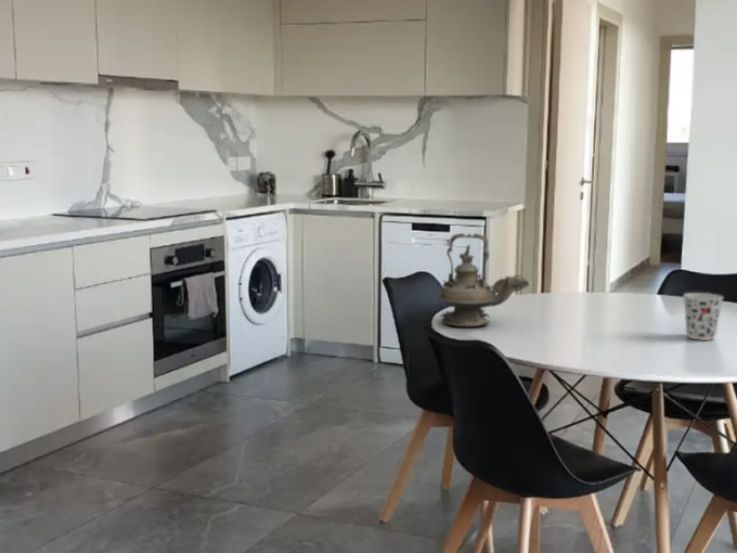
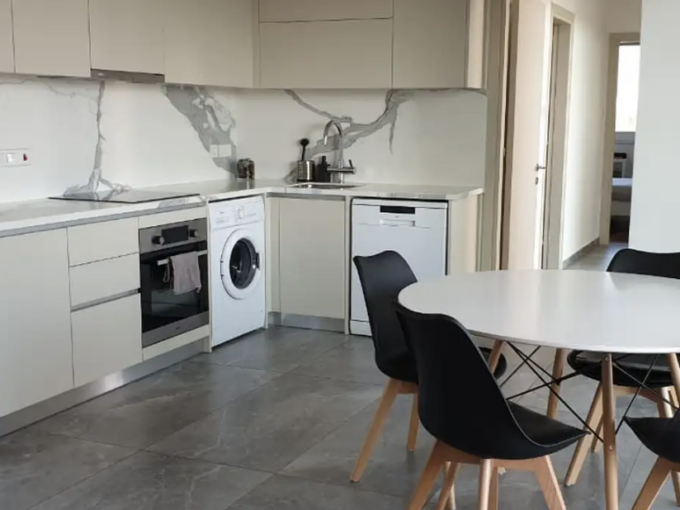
- cup [683,292,724,342]
- teapot [437,232,531,327]
